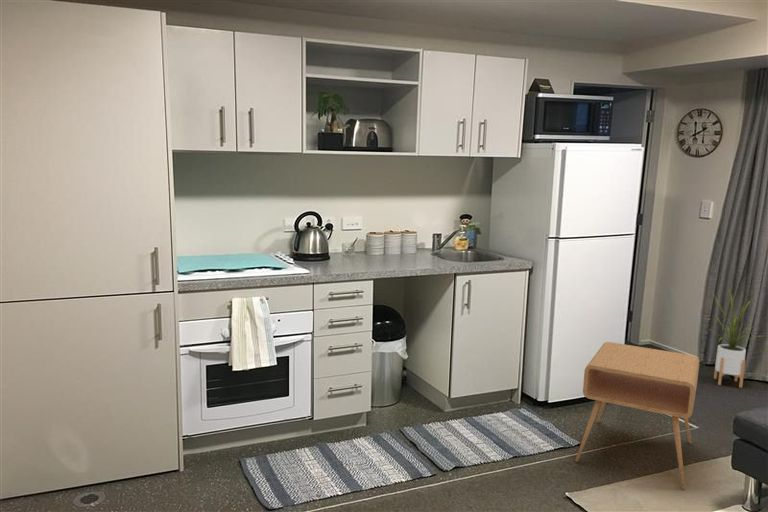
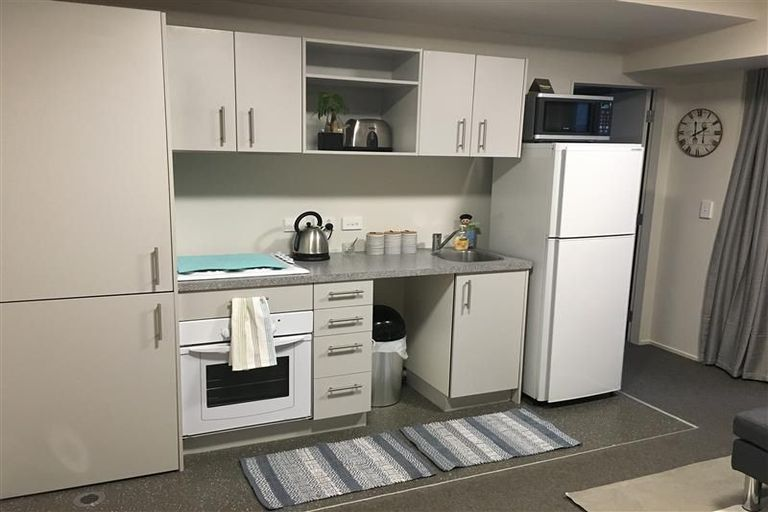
- house plant [706,287,767,389]
- side table [574,341,700,490]
